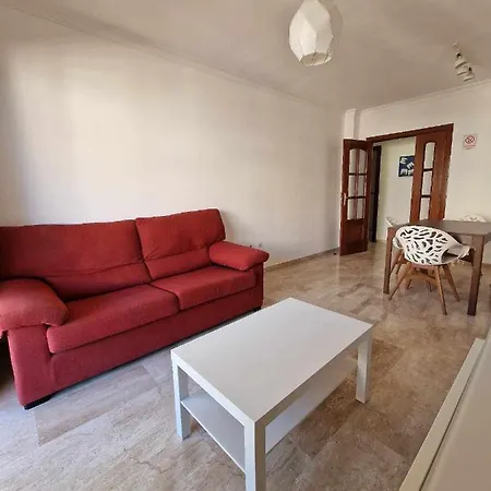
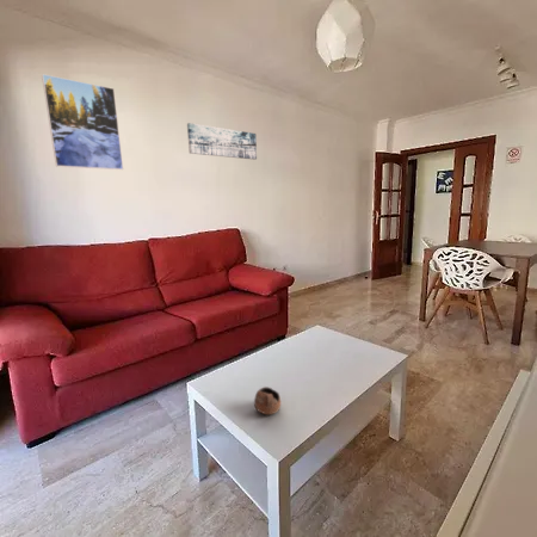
+ cup [253,385,282,415]
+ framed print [41,73,124,171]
+ wall art [186,122,258,161]
